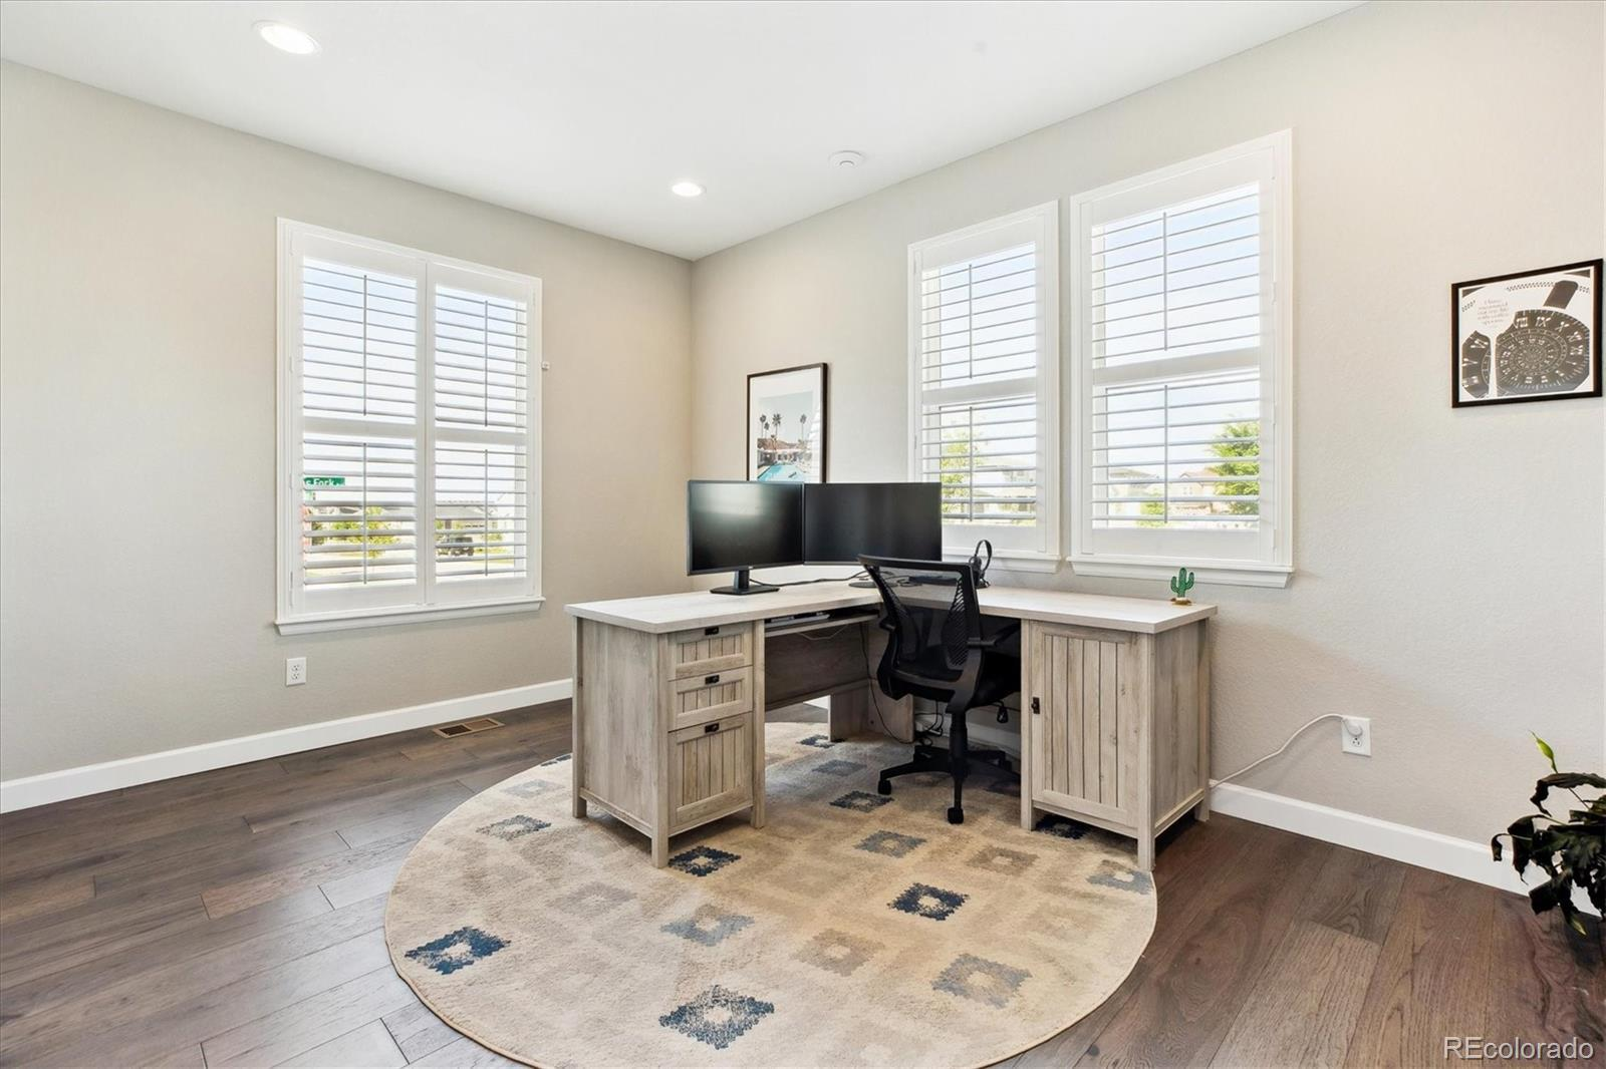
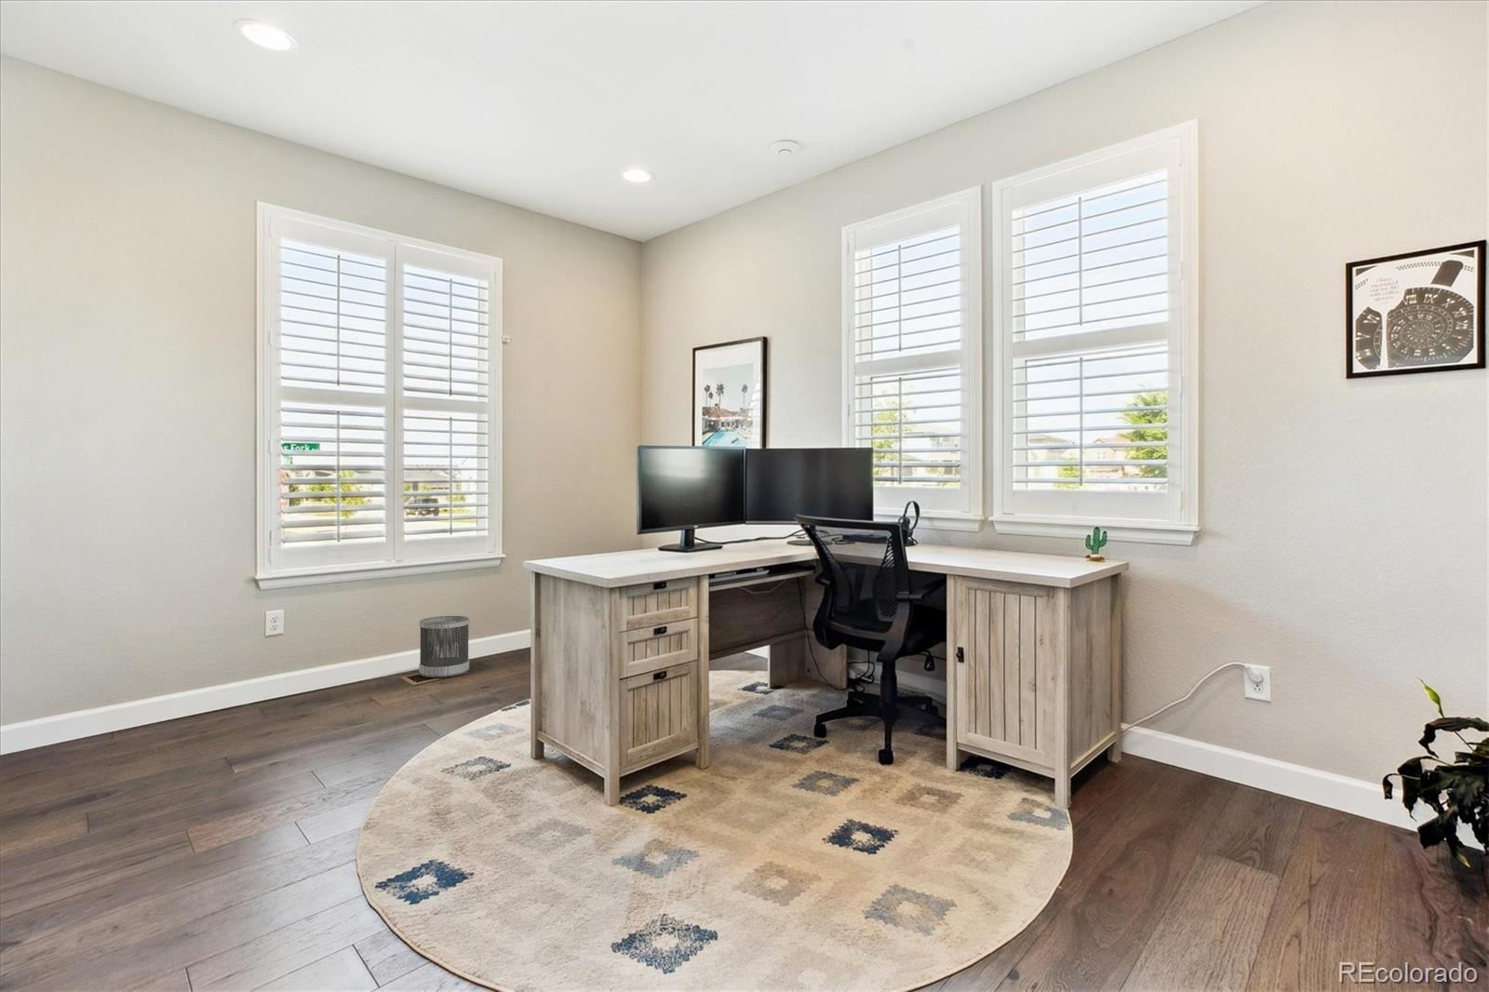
+ wastebasket [417,616,471,679]
